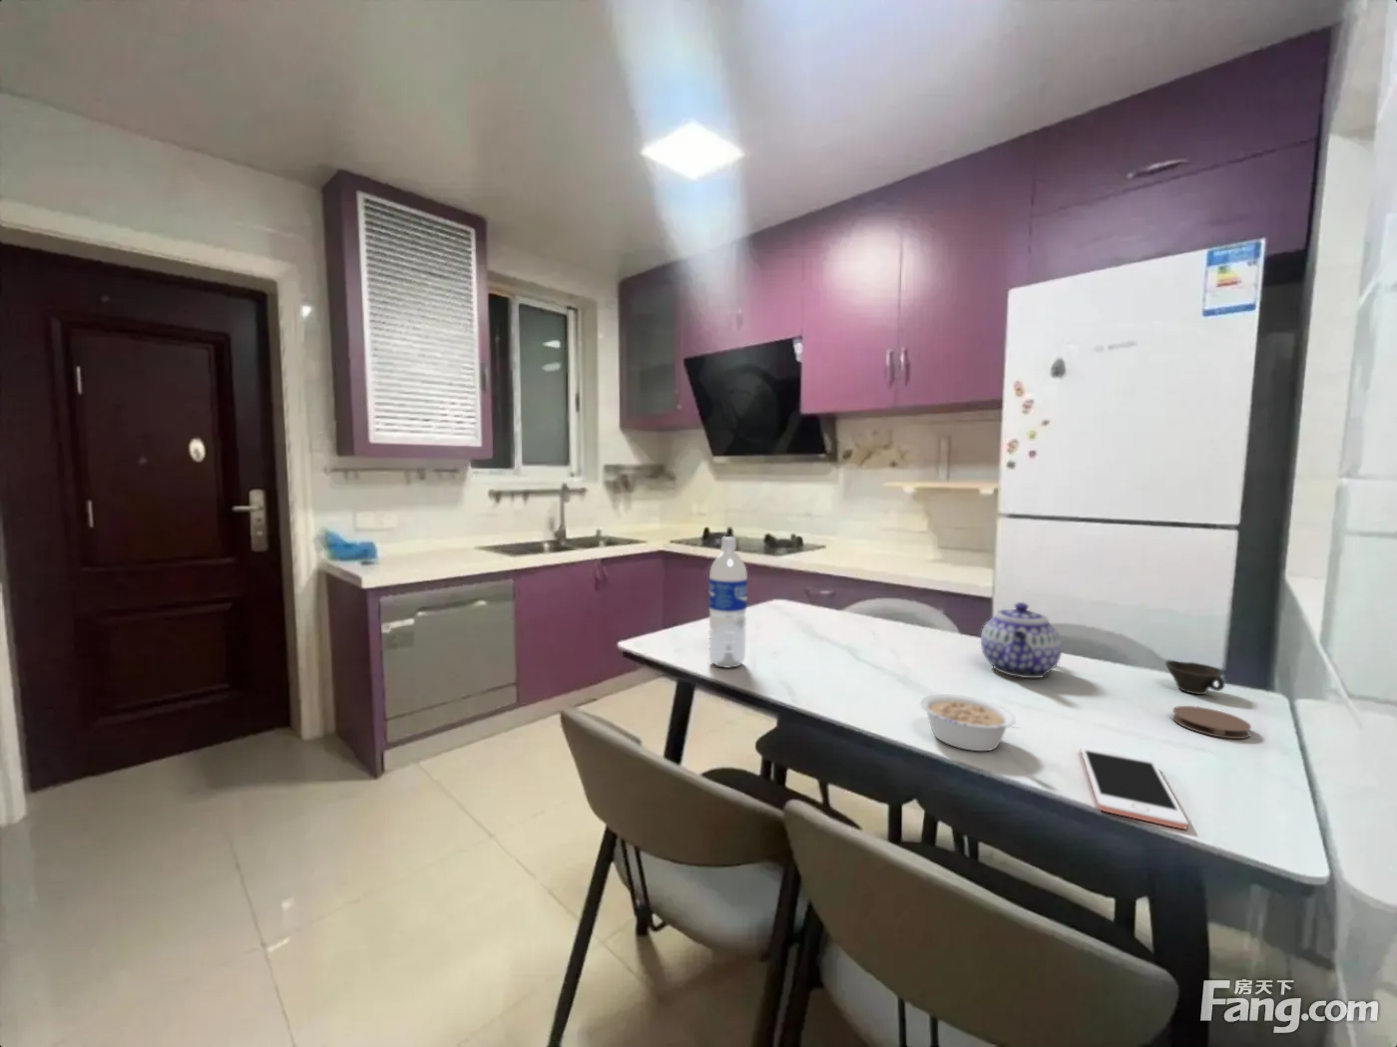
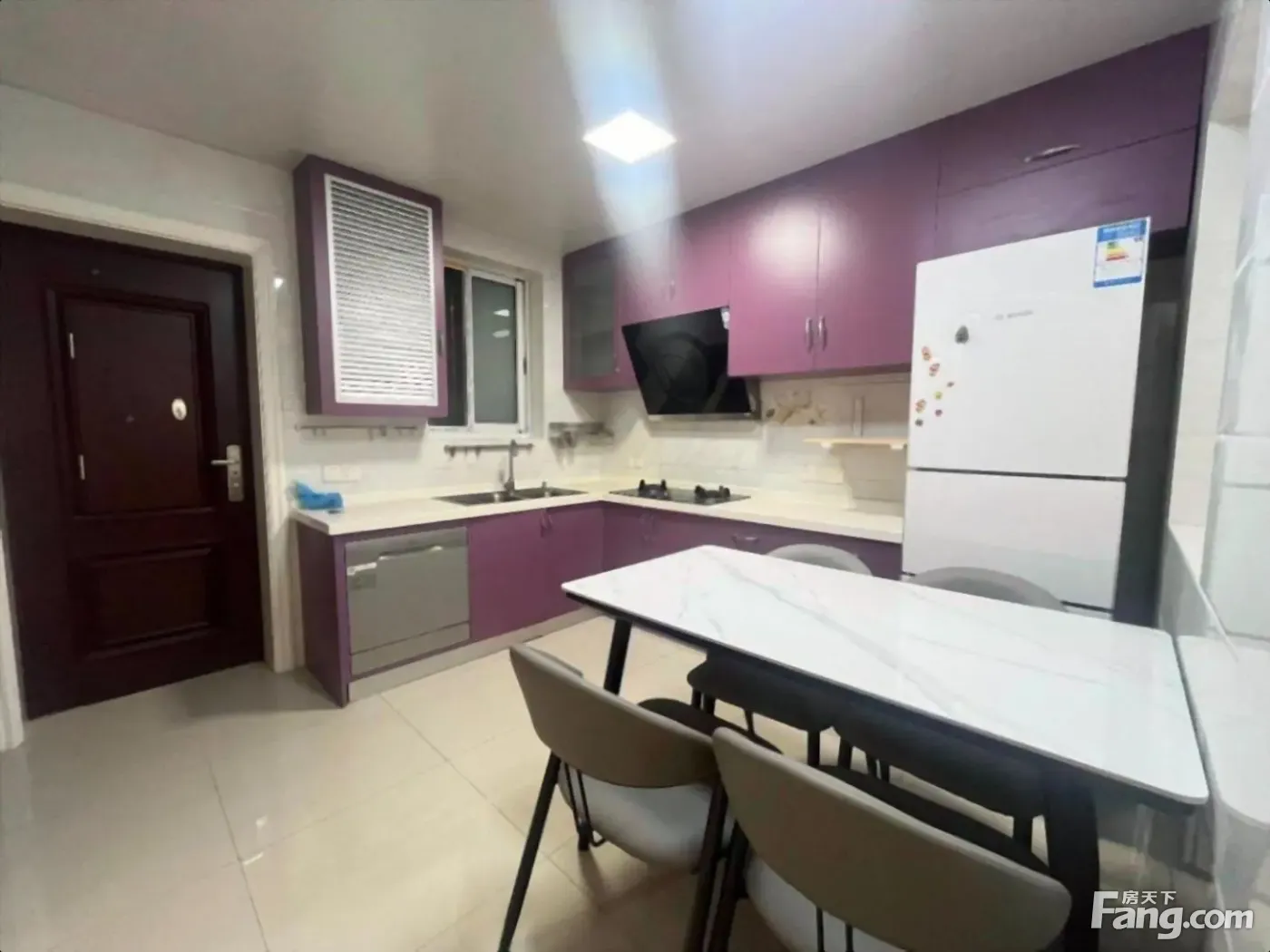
- cup [1165,660,1225,696]
- legume [919,693,1022,752]
- cell phone [1080,745,1189,829]
- teapot [980,602,1063,679]
- water bottle [708,536,748,669]
- coaster [1172,705,1252,740]
